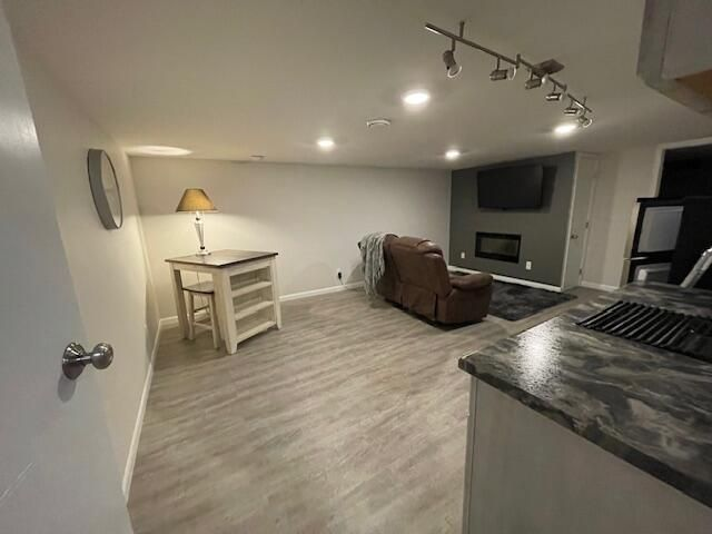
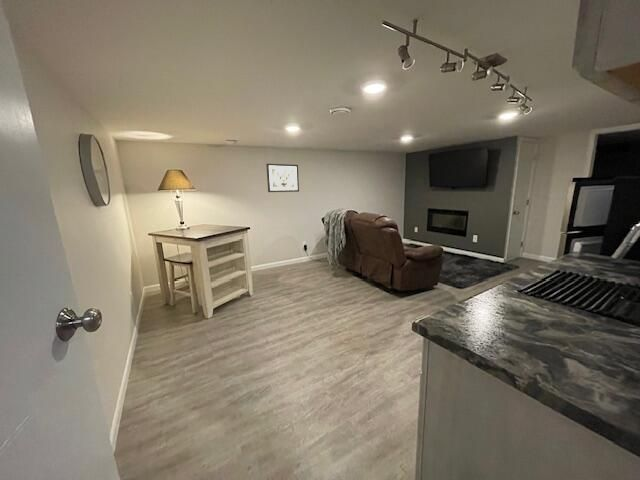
+ wall art [265,163,300,193]
